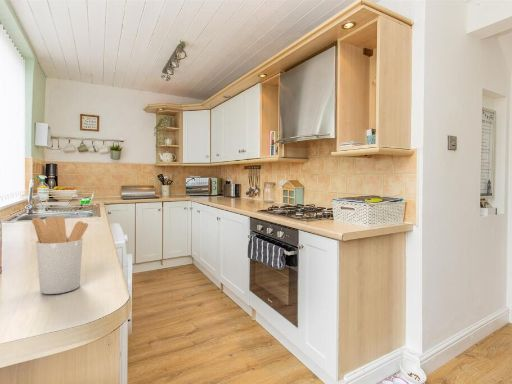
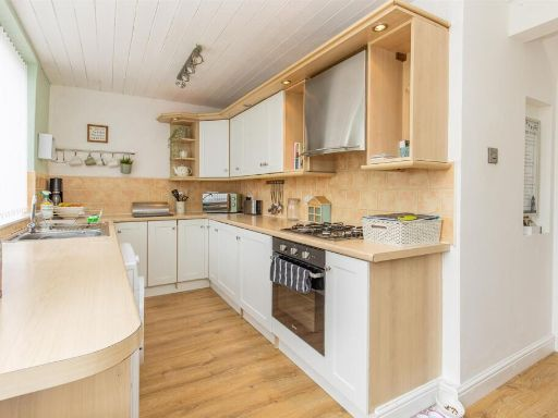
- utensil holder [31,216,89,295]
